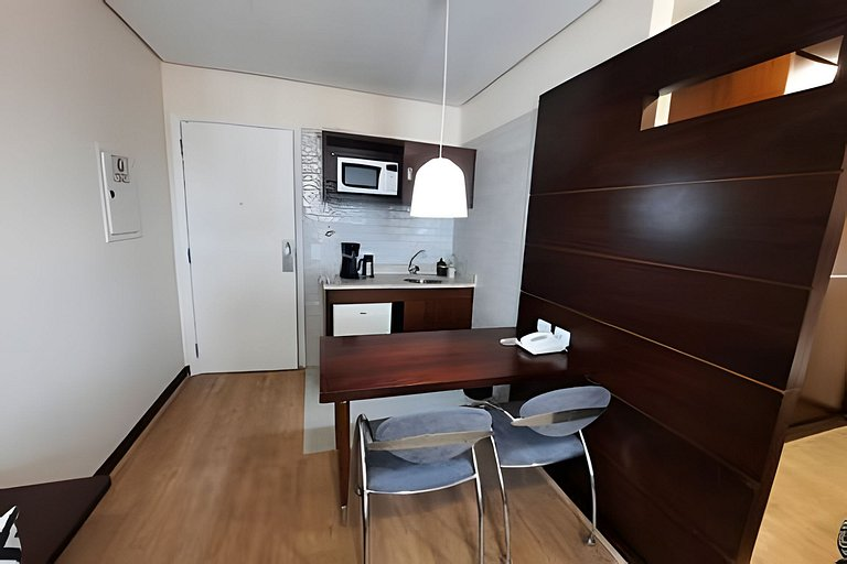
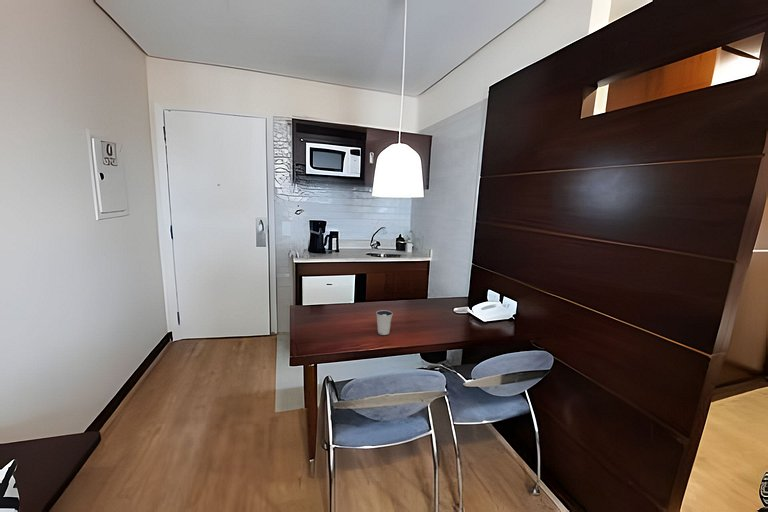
+ dixie cup [375,309,394,336]
